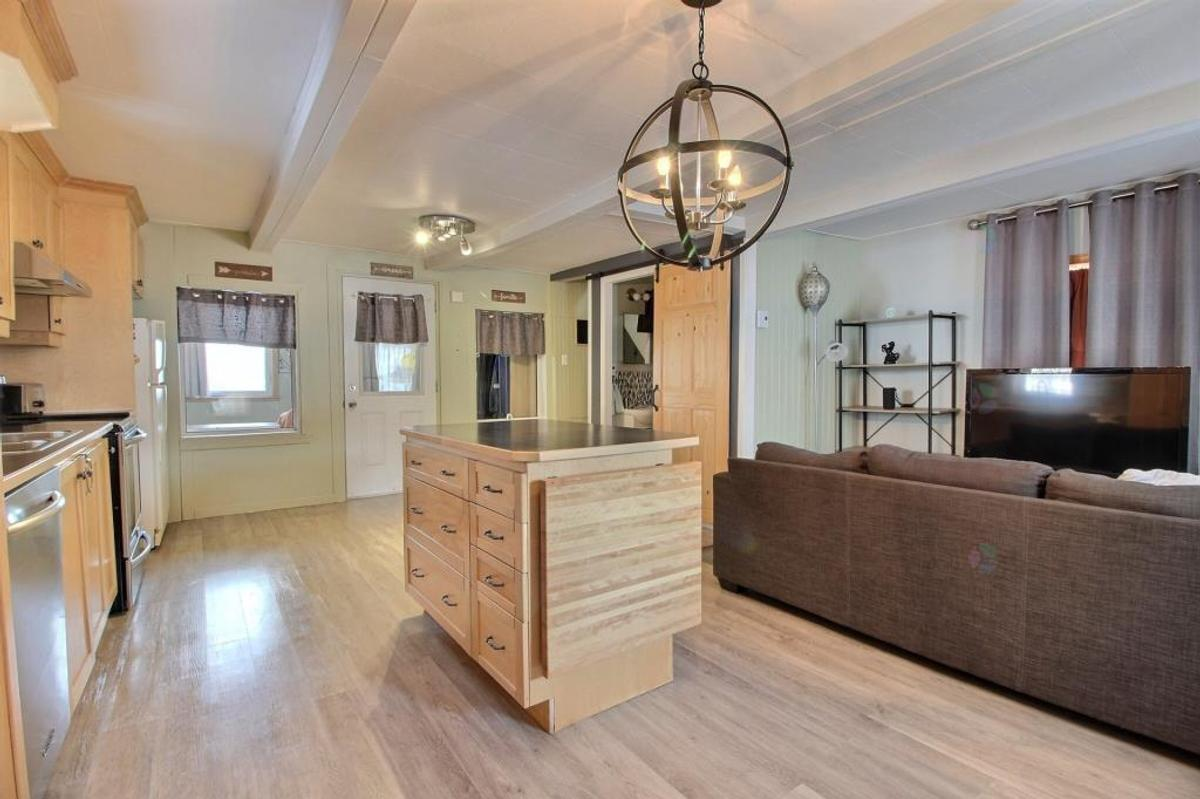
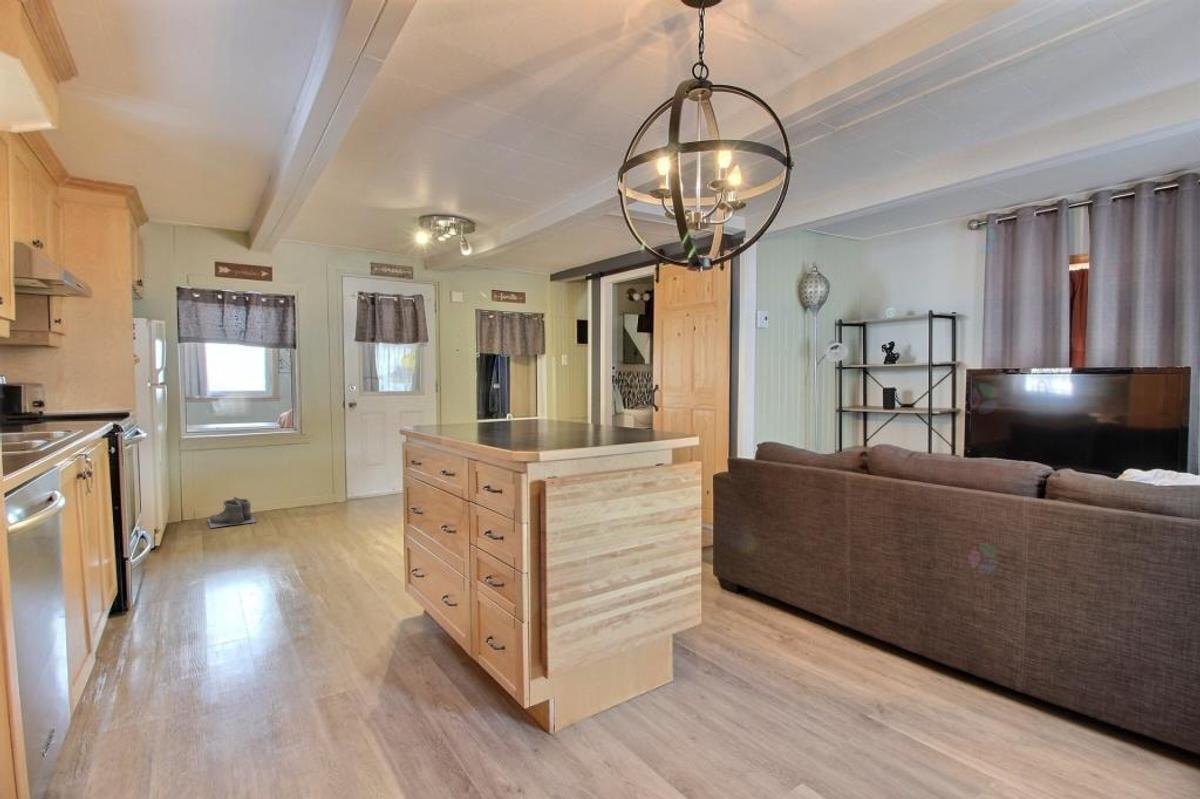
+ boots [206,496,258,529]
